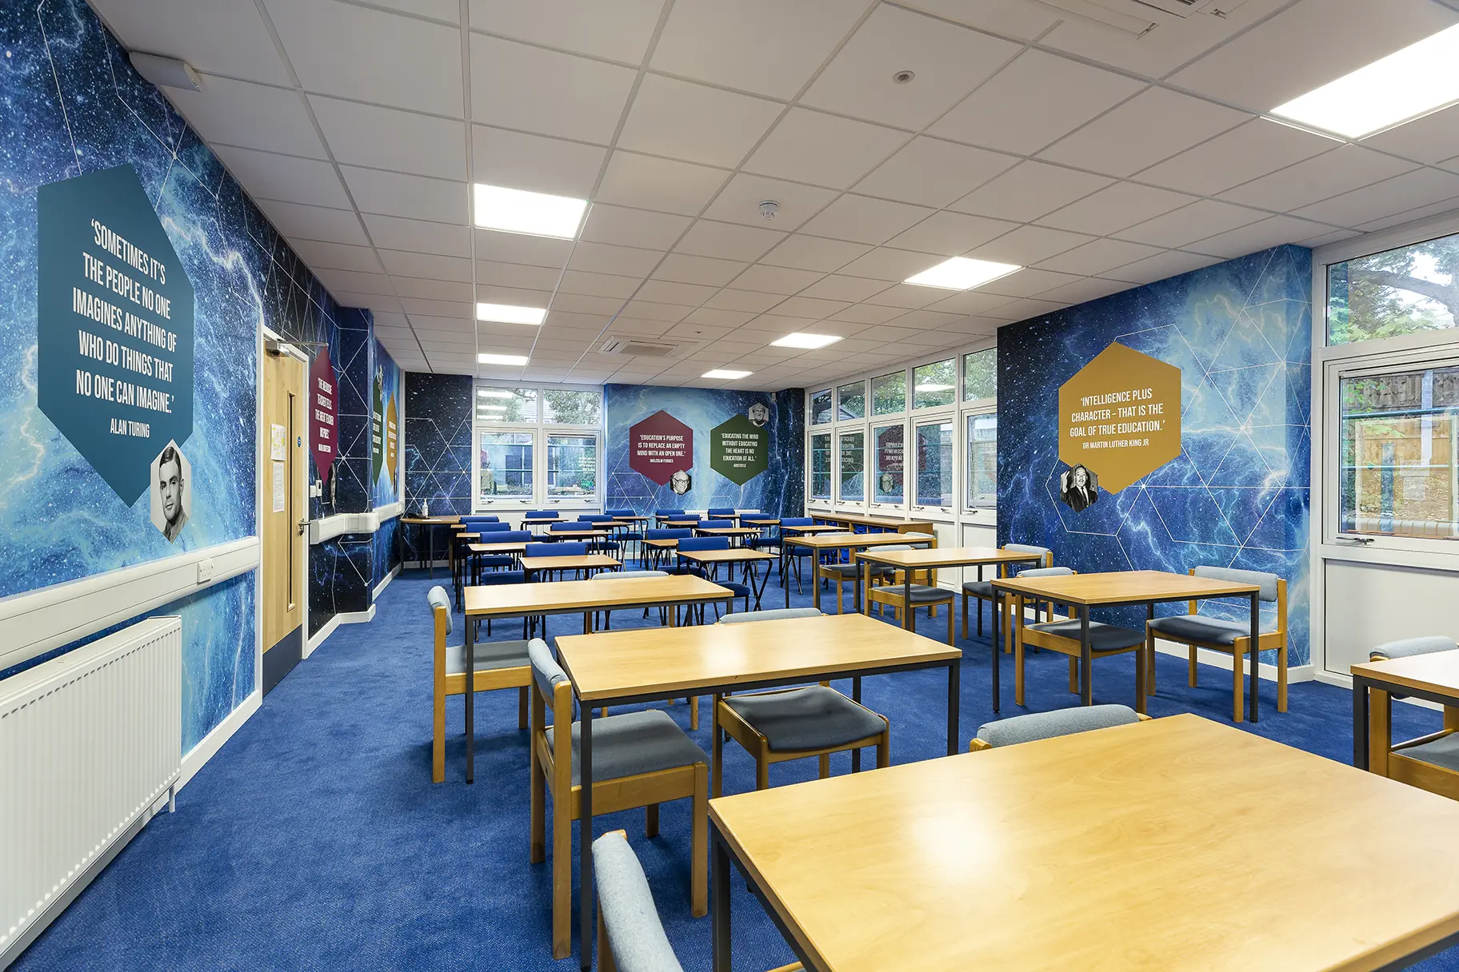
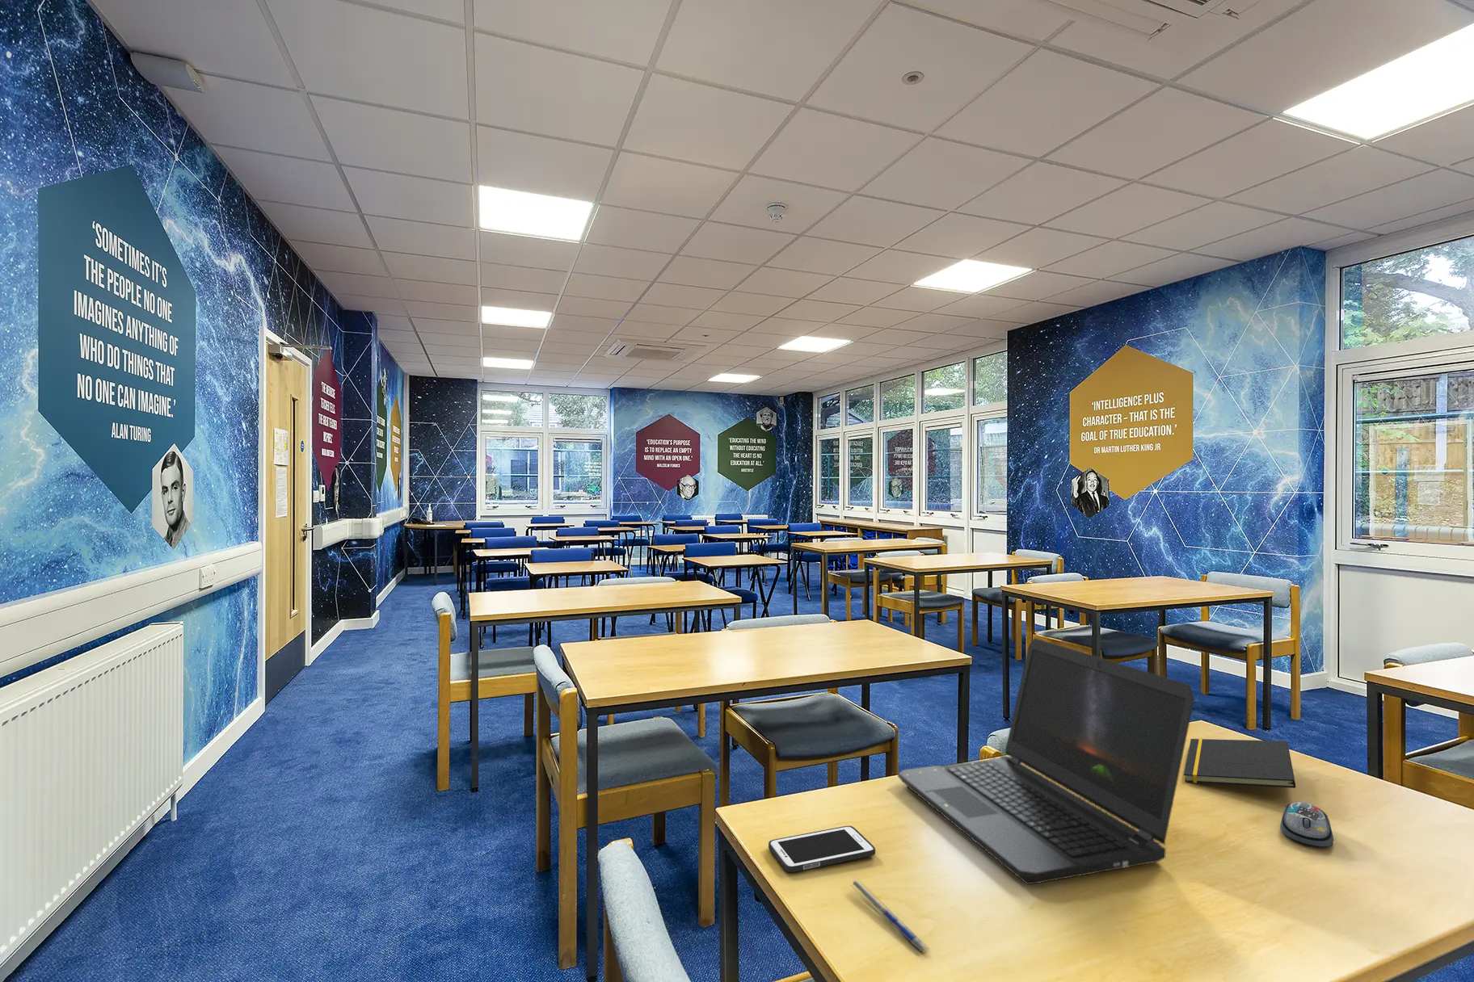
+ laptop computer [897,637,1195,886]
+ pen [850,879,930,954]
+ cell phone [768,825,876,873]
+ computer mouse [1279,801,1335,848]
+ notepad [1183,738,1296,789]
